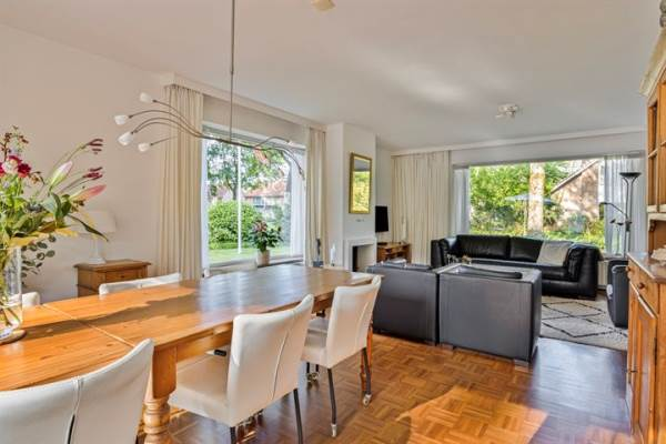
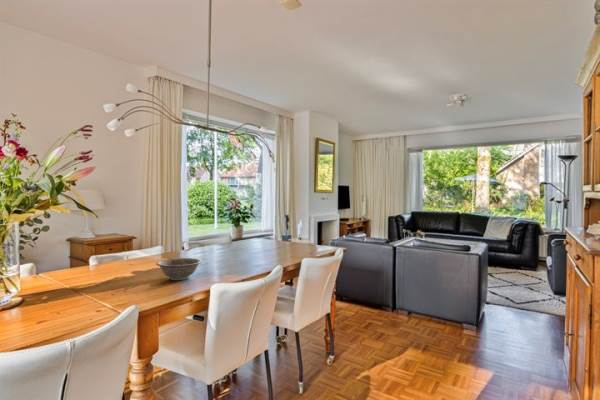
+ decorative bowl [155,257,203,281]
